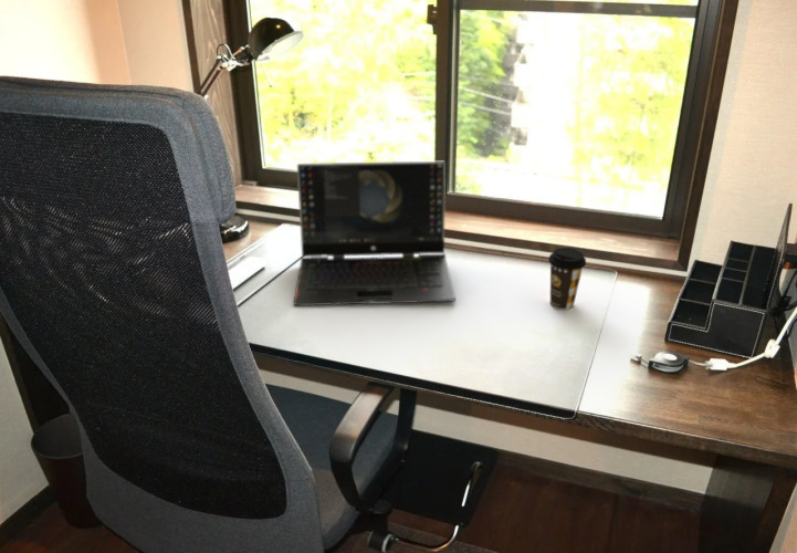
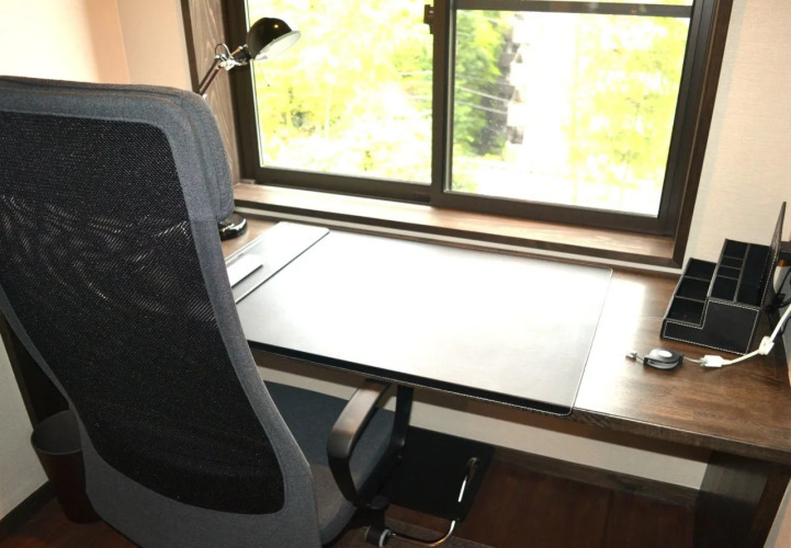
- coffee cup [547,247,587,311]
- laptop computer [293,160,457,306]
